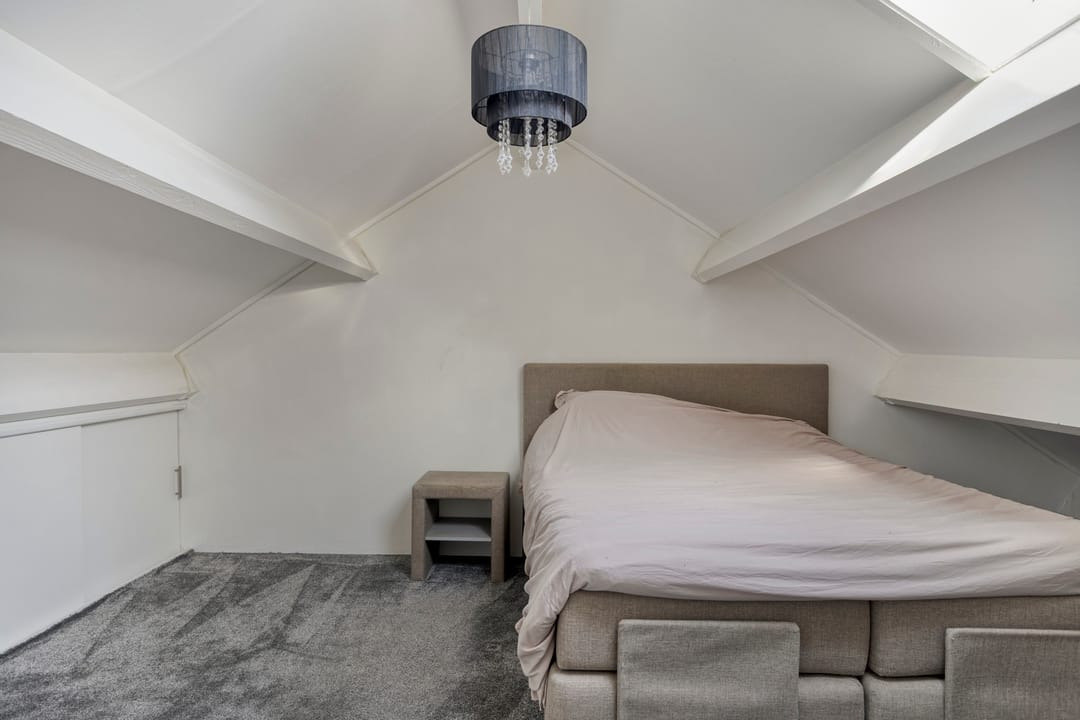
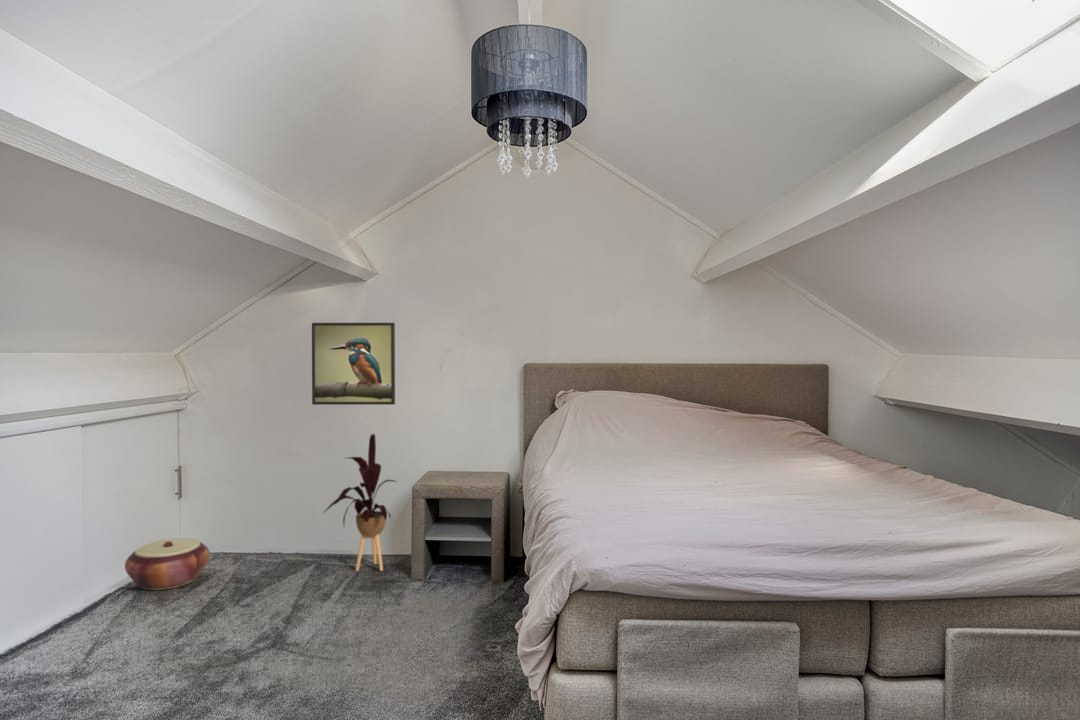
+ house plant [322,433,398,572]
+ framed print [311,322,396,406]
+ woven basket [124,537,211,591]
